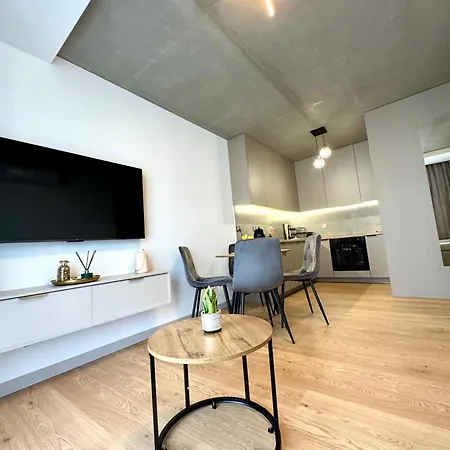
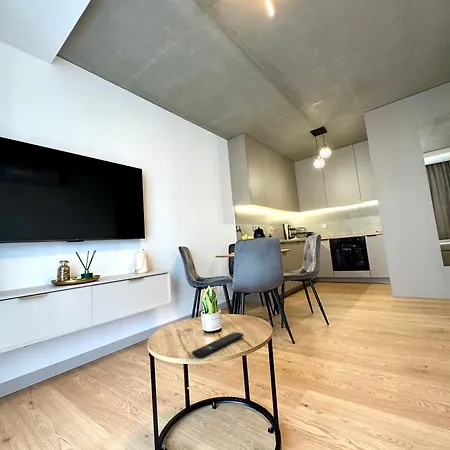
+ remote control [191,331,245,358]
